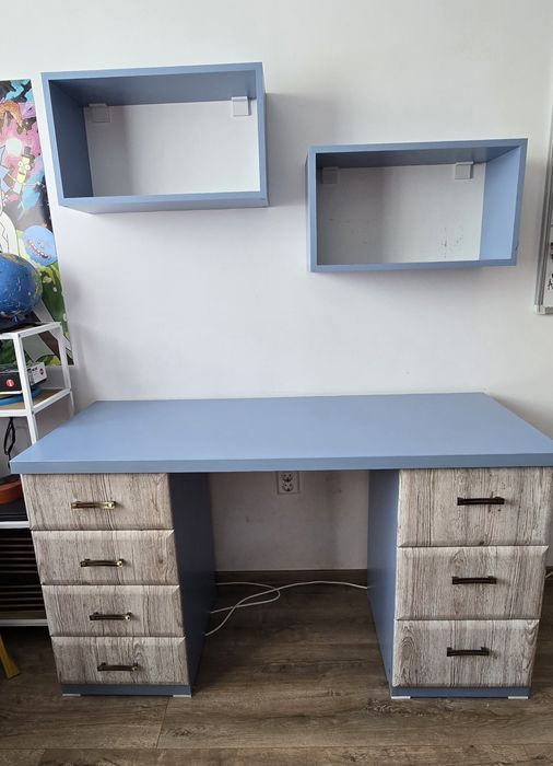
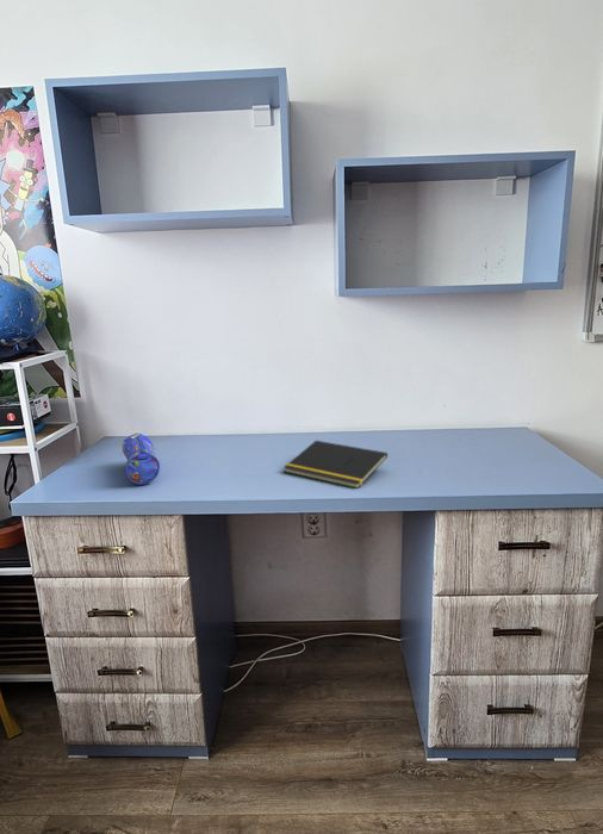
+ pencil case [122,431,161,486]
+ notepad [282,440,388,490]
